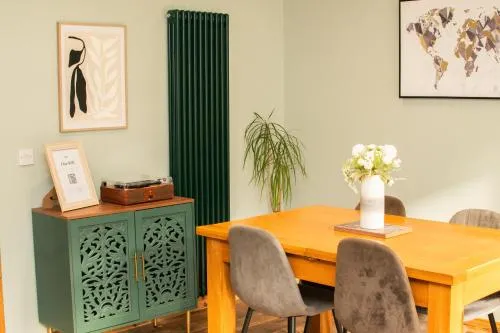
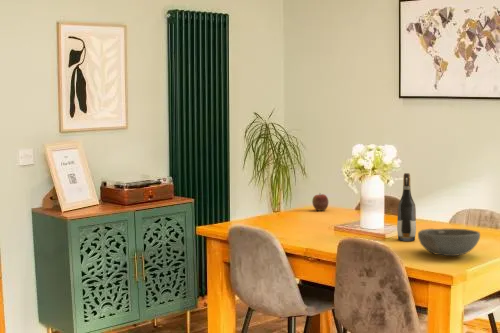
+ bowl [417,228,481,257]
+ wine bottle [396,172,417,242]
+ apple [311,193,329,212]
